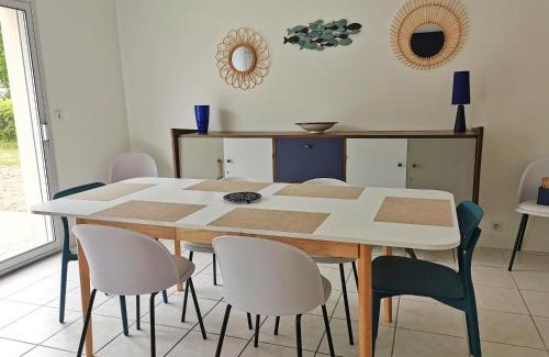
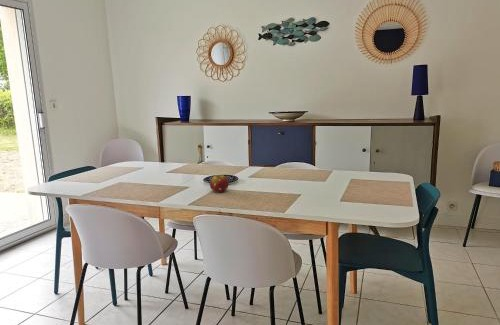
+ fruit [209,174,229,193]
